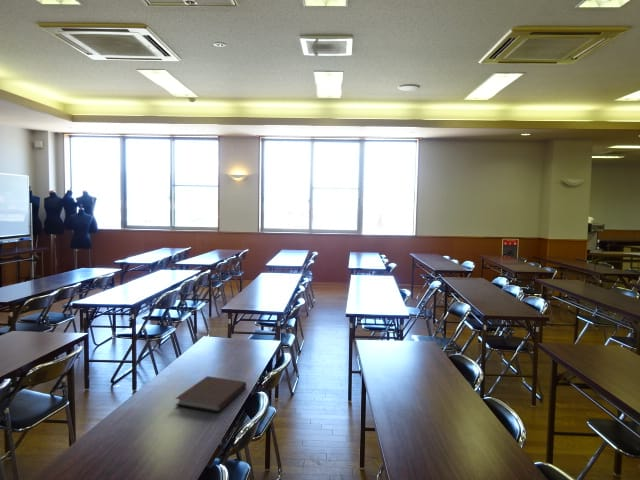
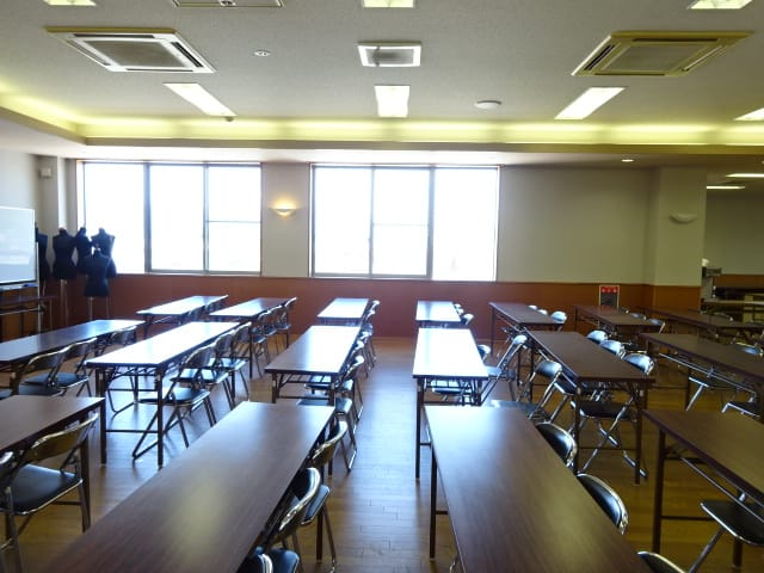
- notebook [174,375,247,413]
